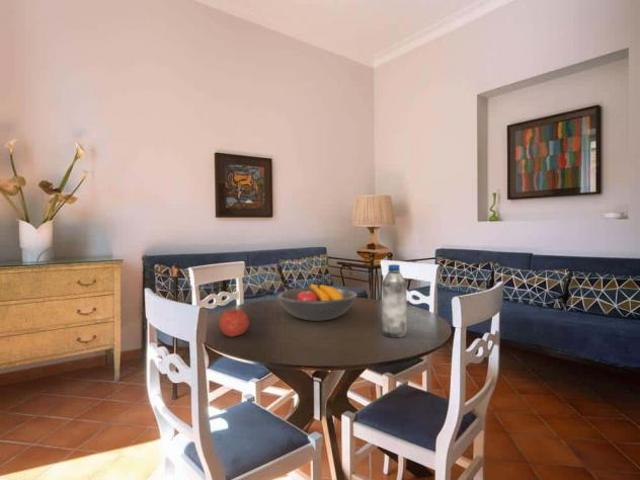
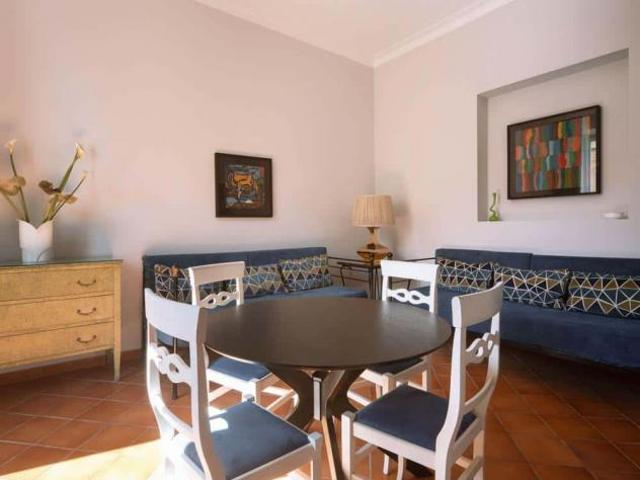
- water bottle [381,263,408,339]
- fruit bowl [277,282,358,322]
- fruit [218,306,250,338]
